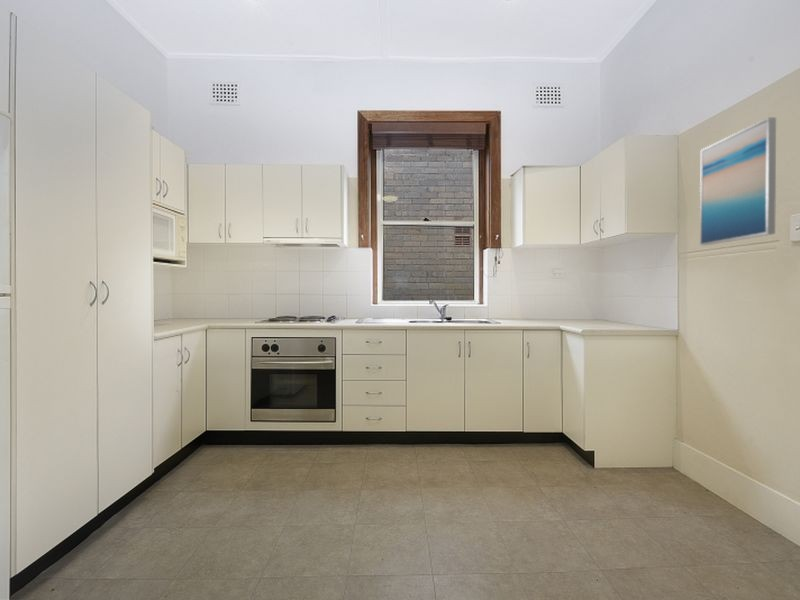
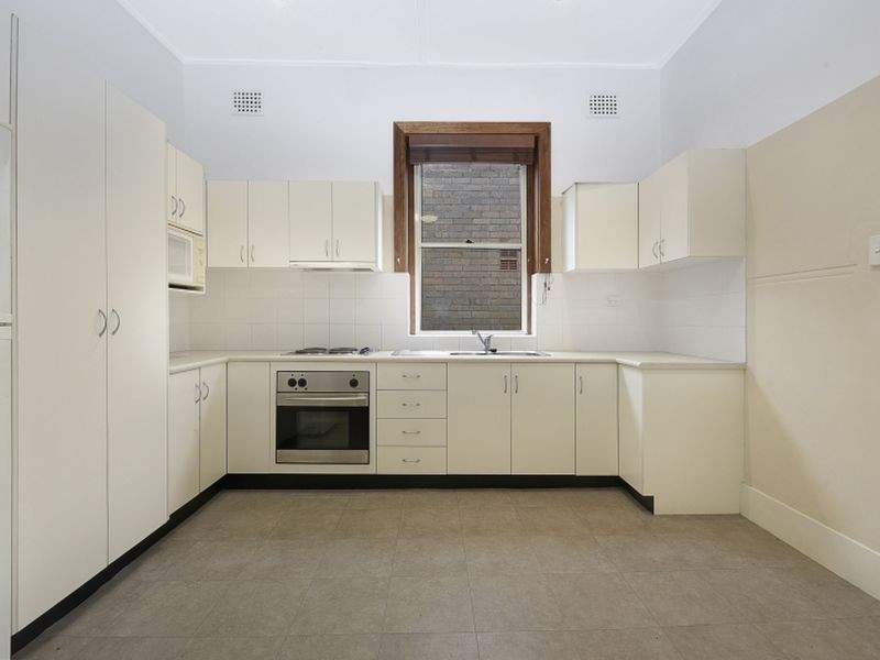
- wall art [699,116,777,246]
